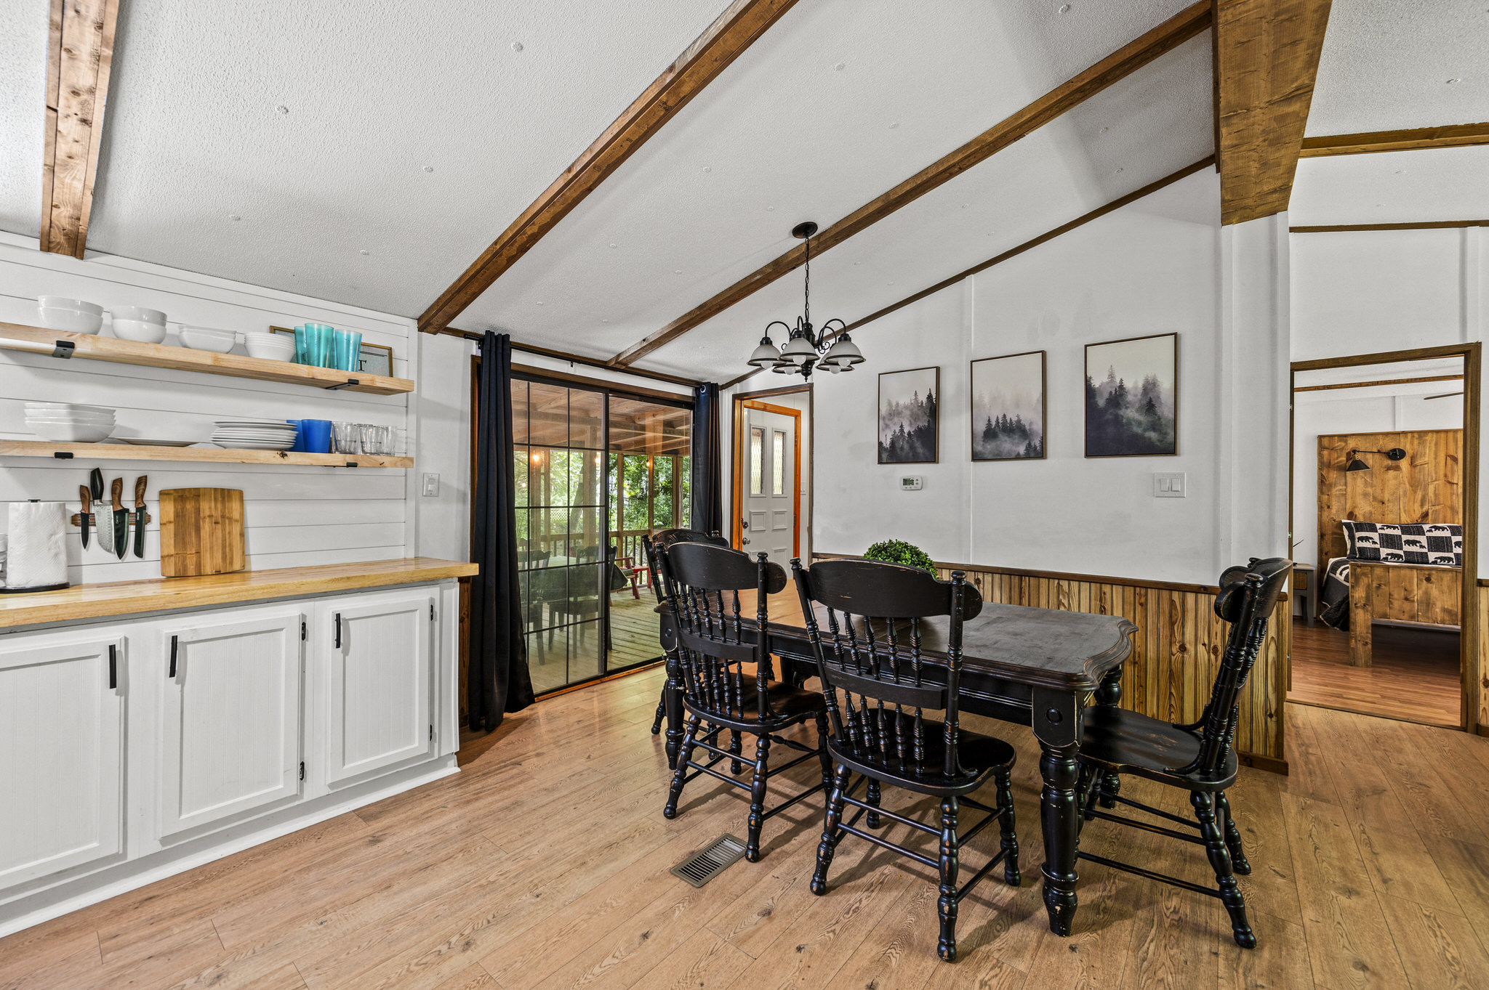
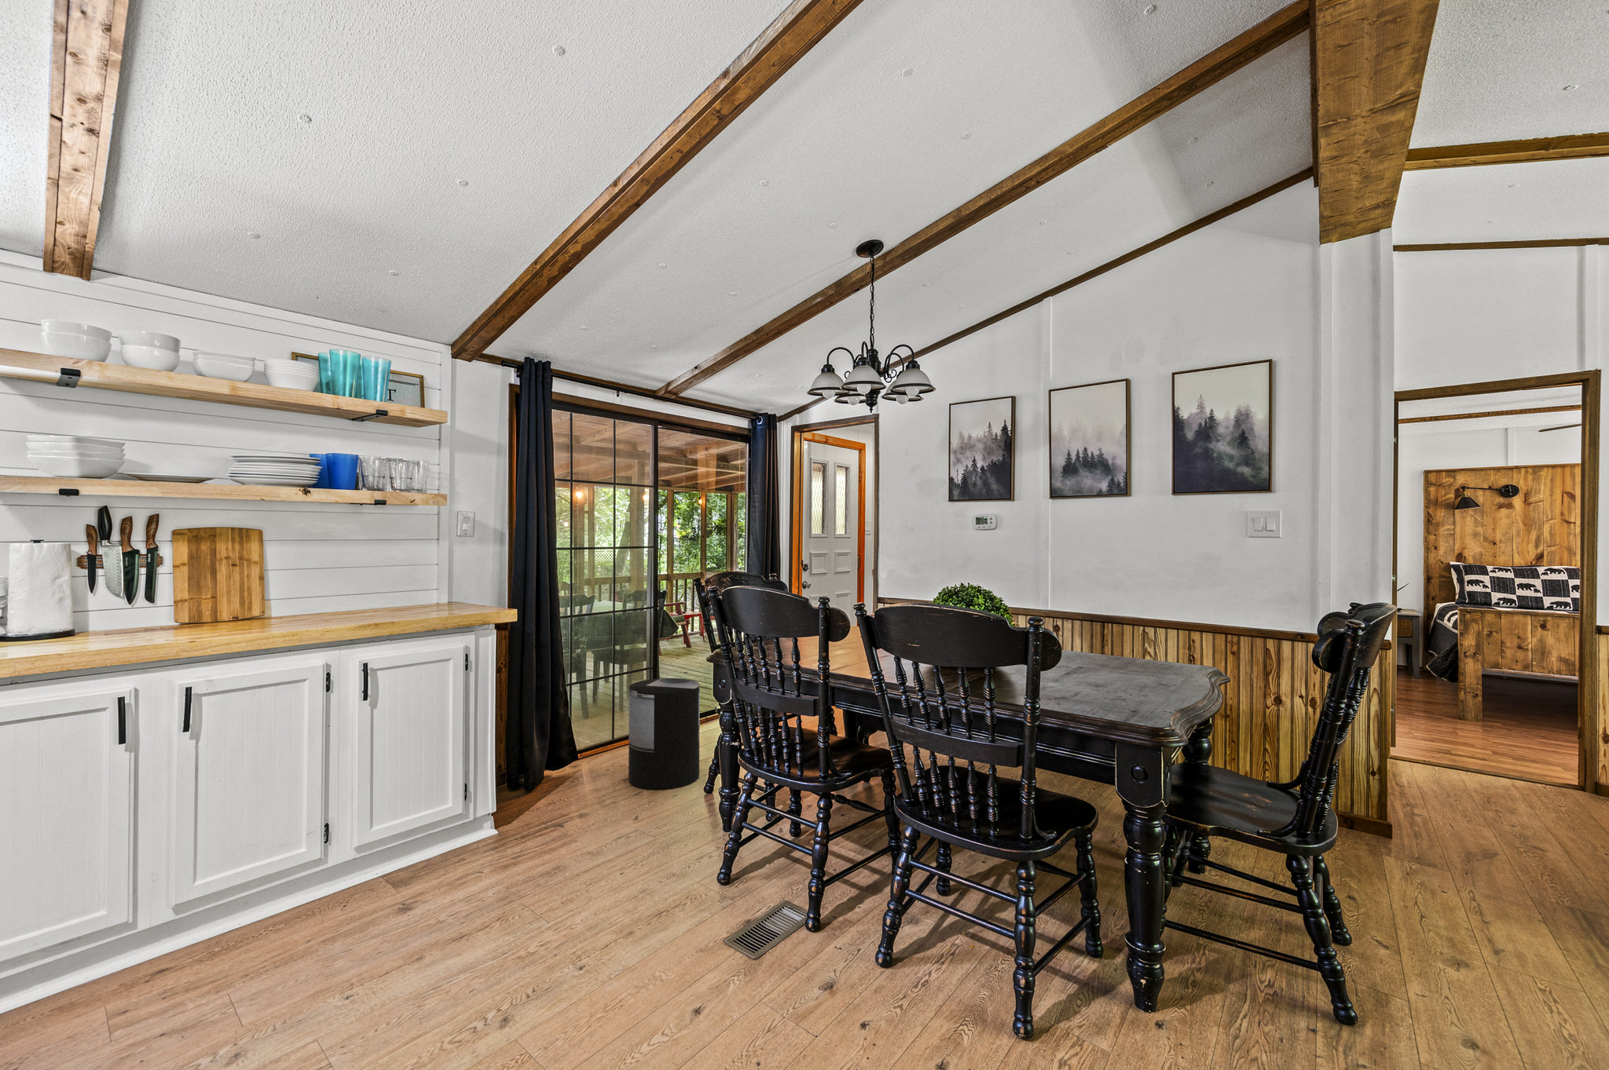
+ trash can [628,677,701,792]
